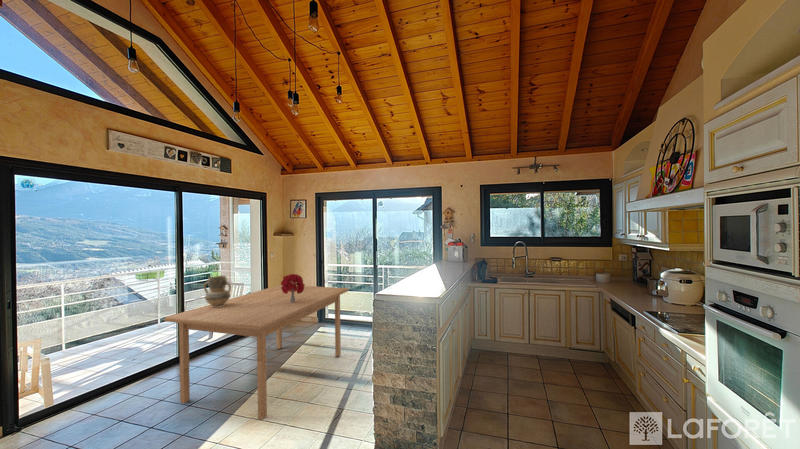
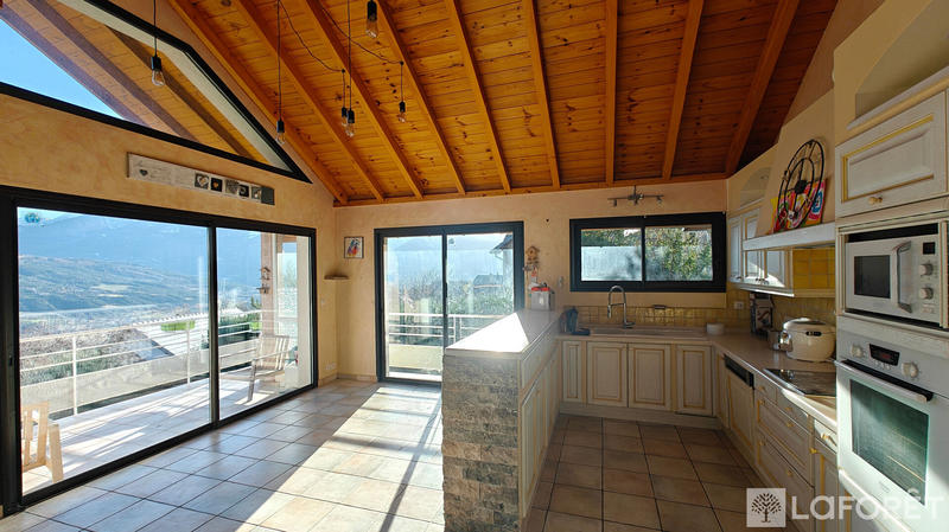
- bouquet [280,273,306,303]
- ceramic jug [202,275,232,307]
- table [164,284,349,421]
